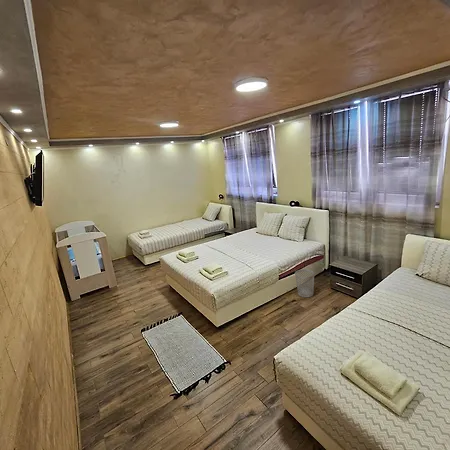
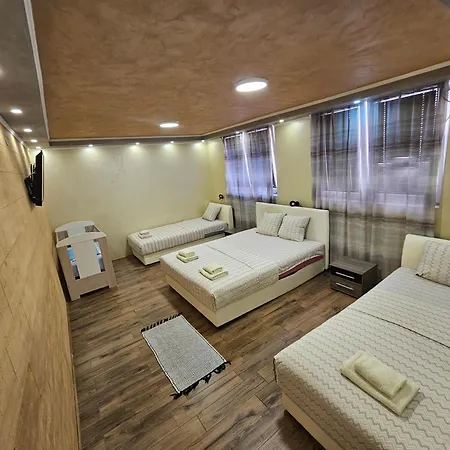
- wastebasket [294,268,315,298]
